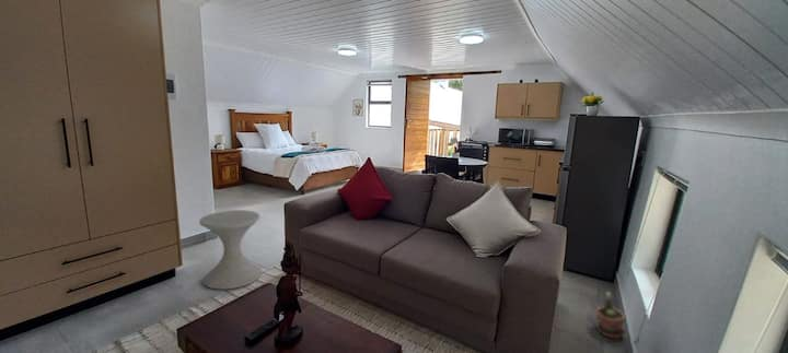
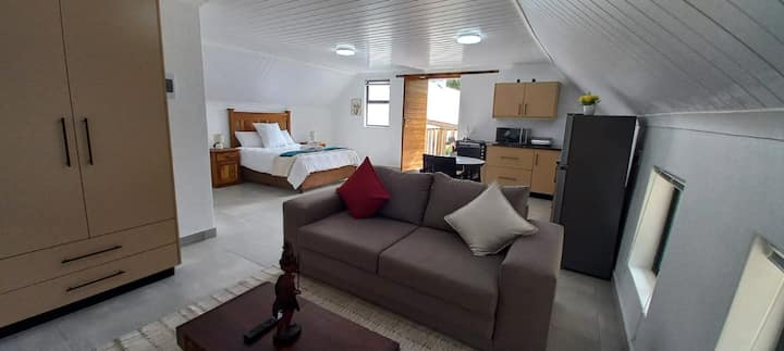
- potted plant [594,291,626,339]
- side table [198,209,263,291]
